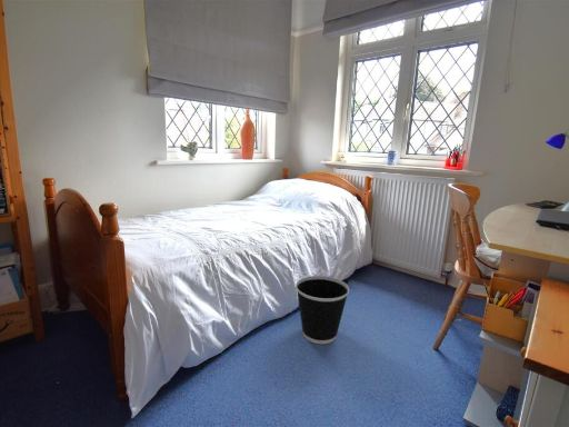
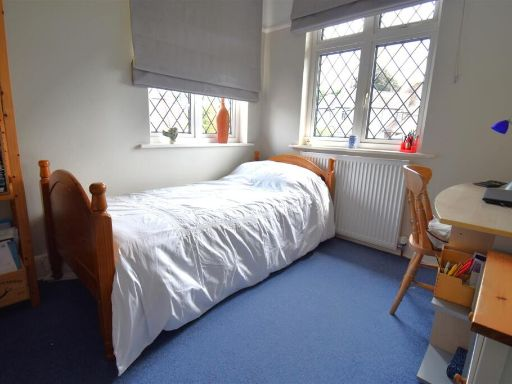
- wastebasket [295,275,350,345]
